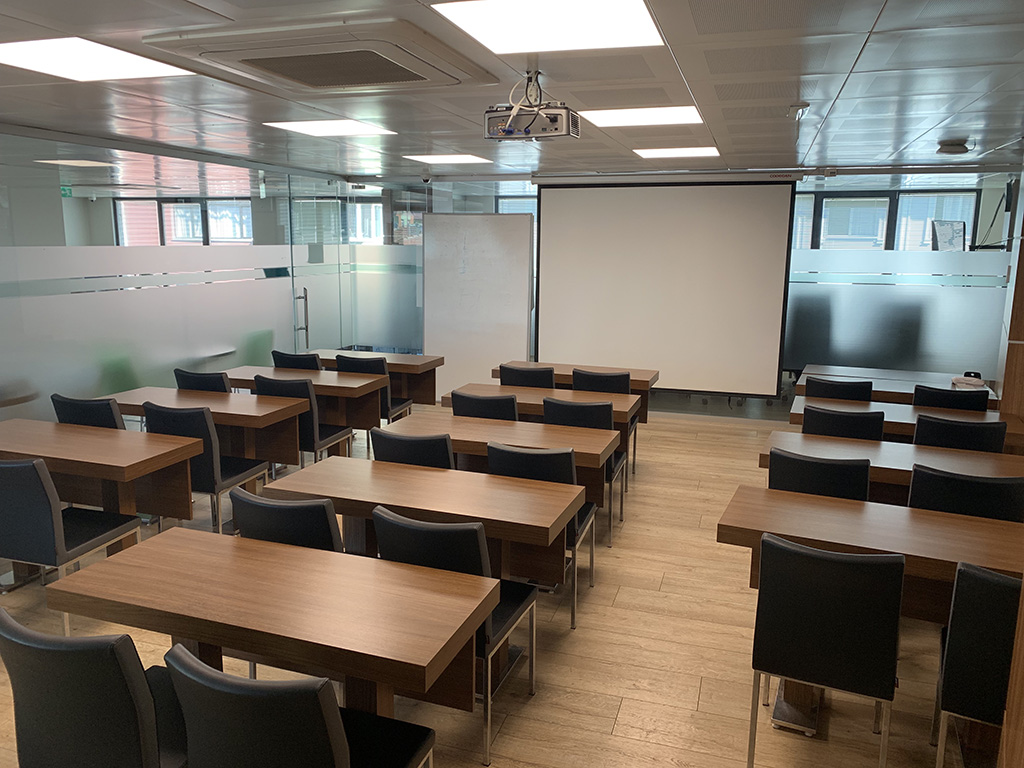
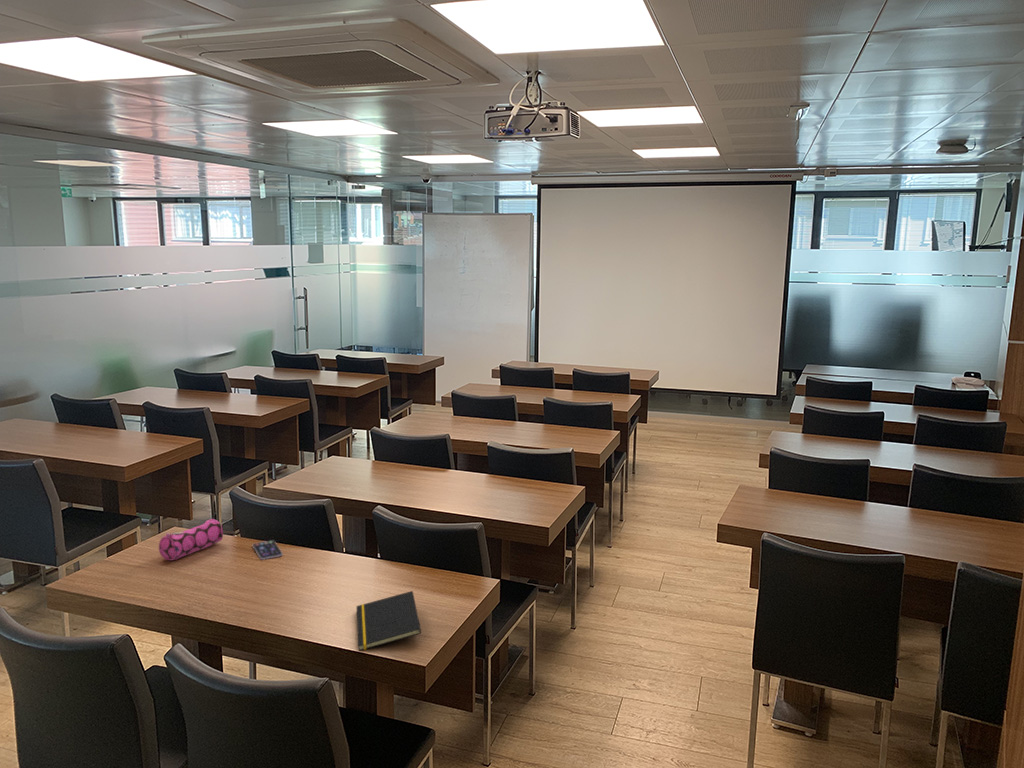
+ pencil case [158,518,224,562]
+ notepad [356,590,422,652]
+ smartphone [252,539,284,561]
